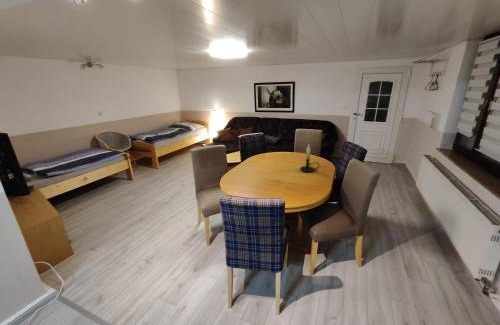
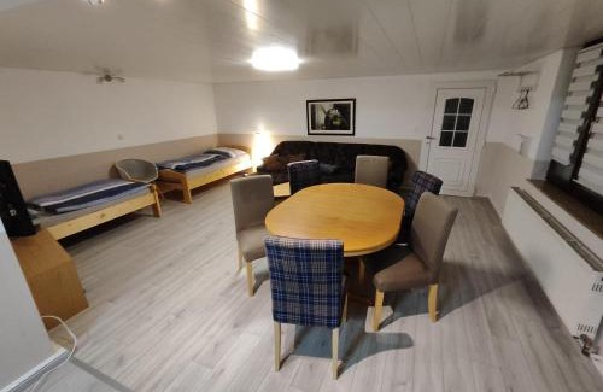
- candle holder [299,144,321,173]
